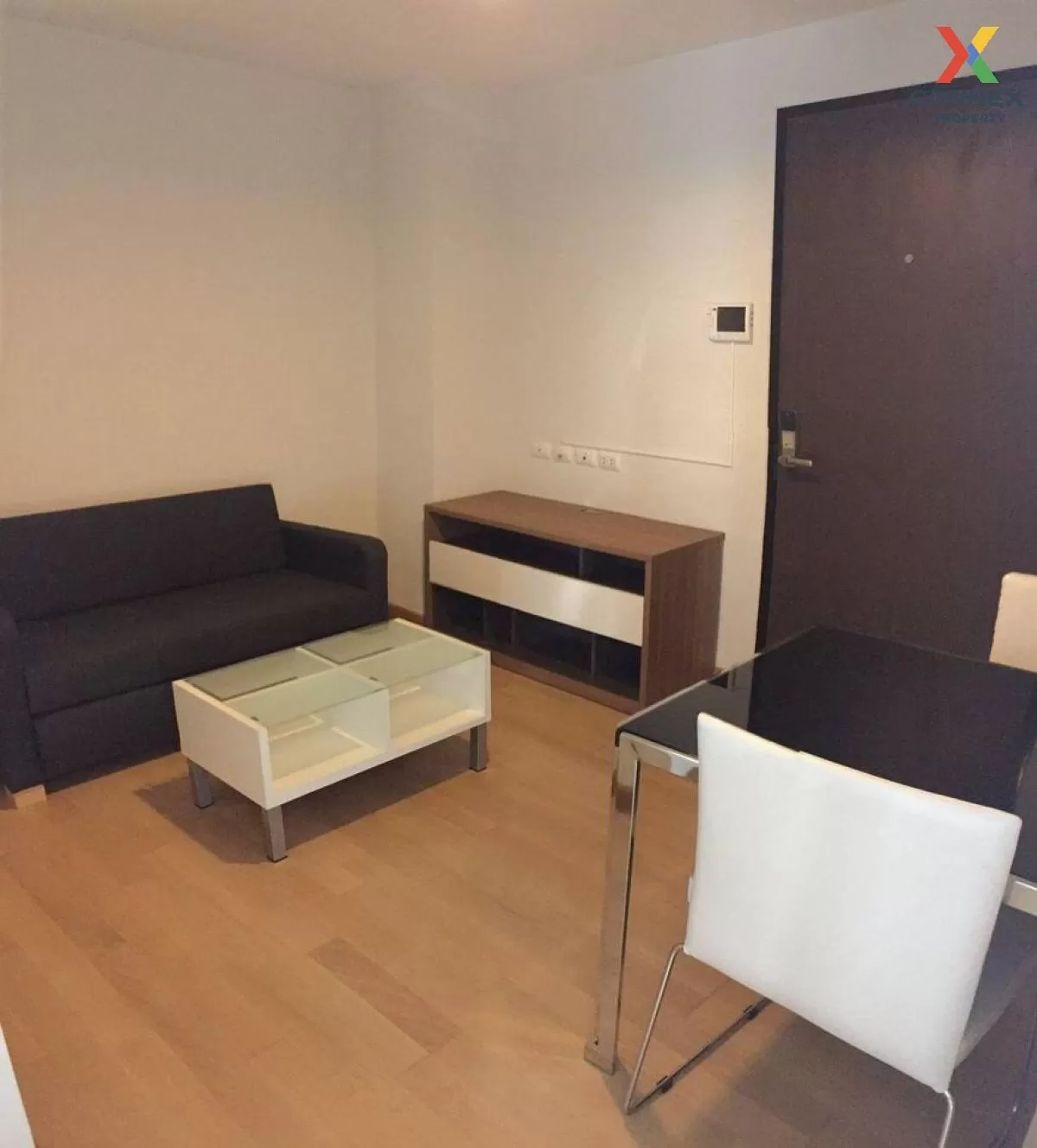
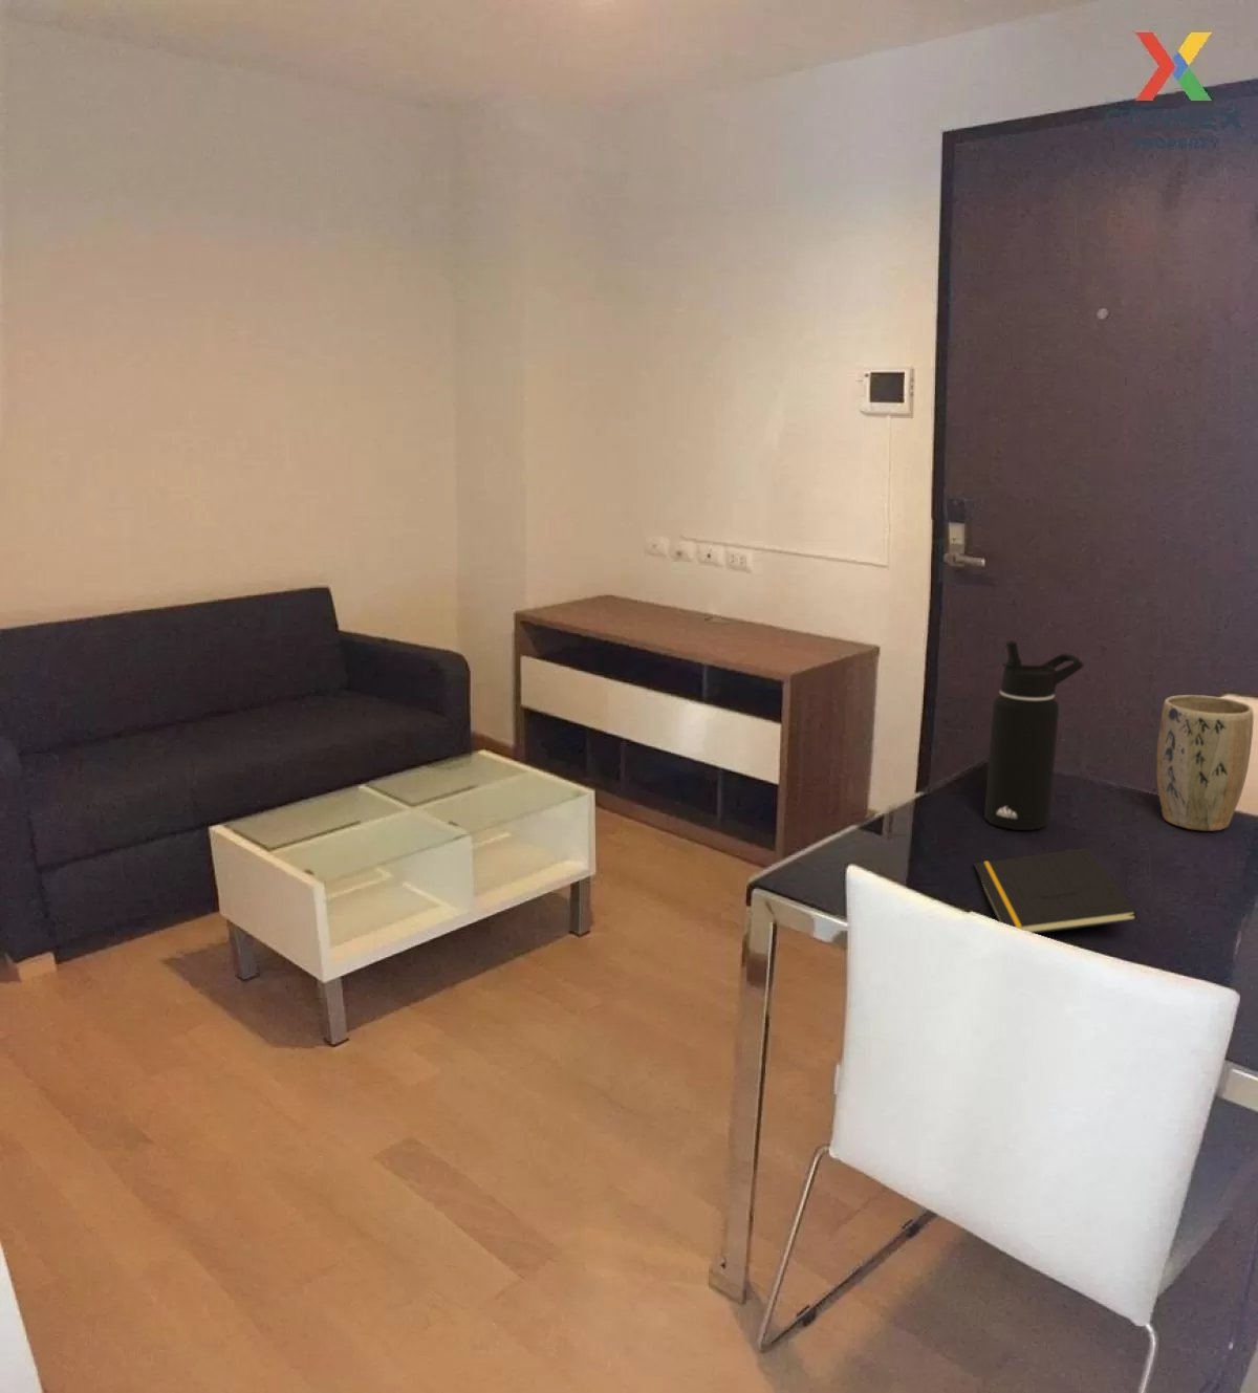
+ water bottle [984,639,1085,831]
+ plant pot [1156,694,1254,832]
+ notepad [973,847,1138,936]
